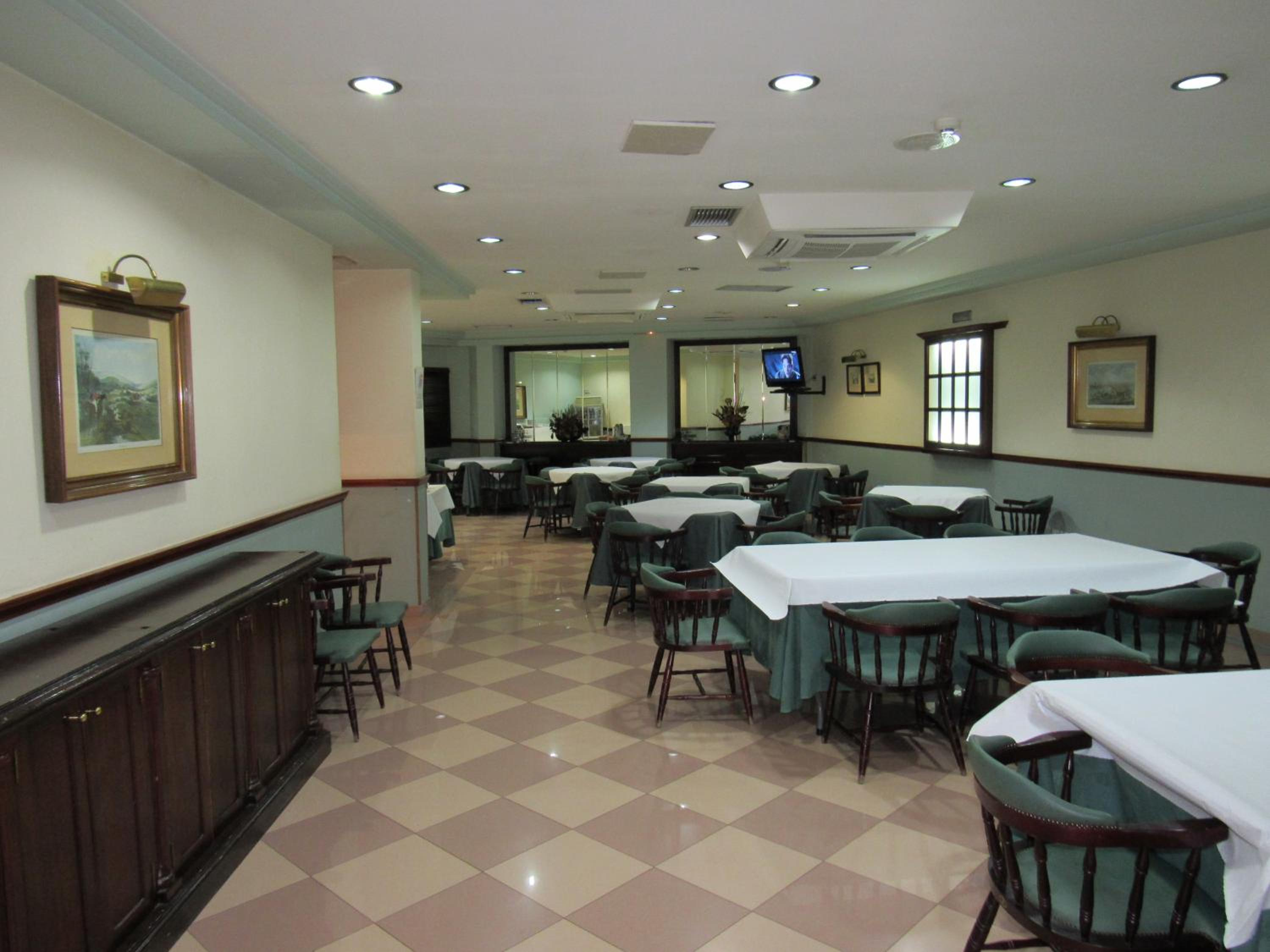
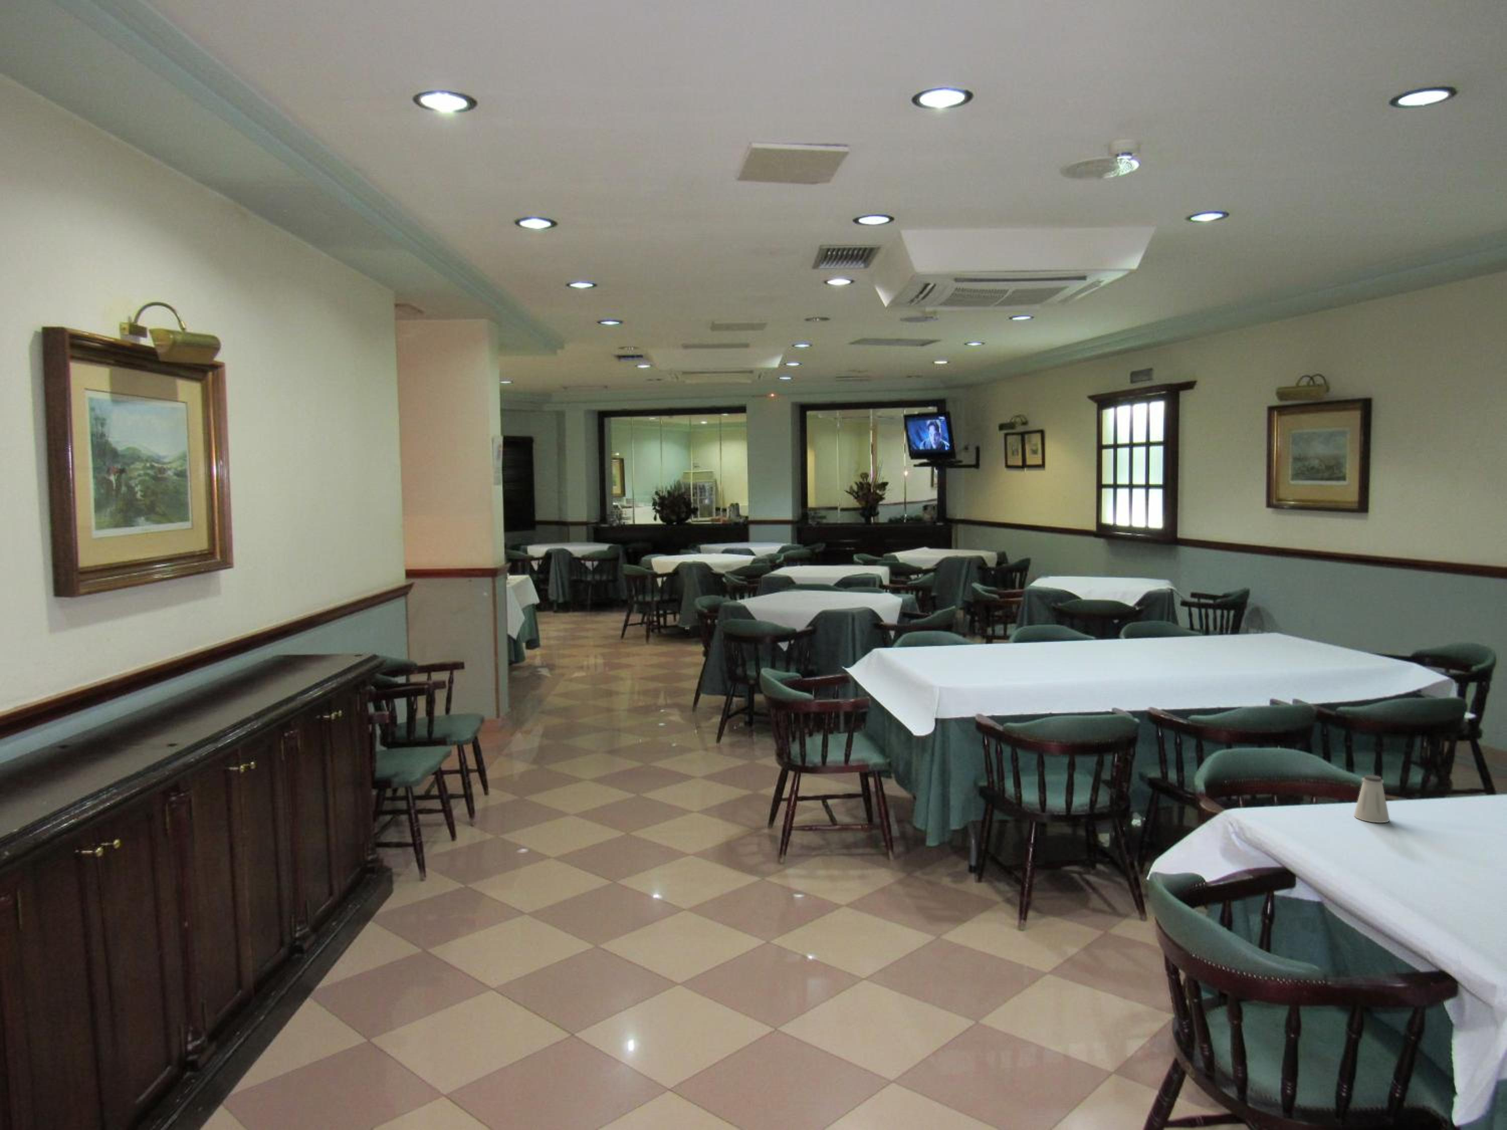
+ saltshaker [1353,774,1391,823]
